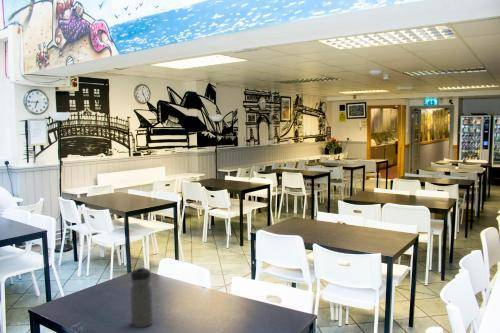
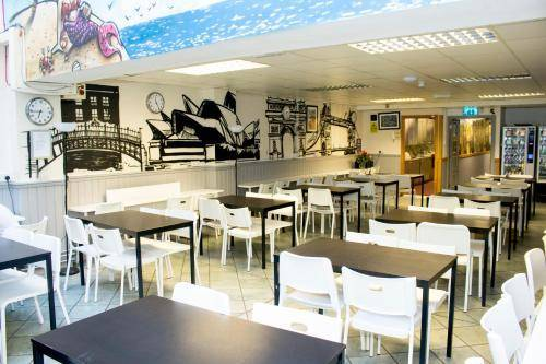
- water bottle [130,265,154,328]
